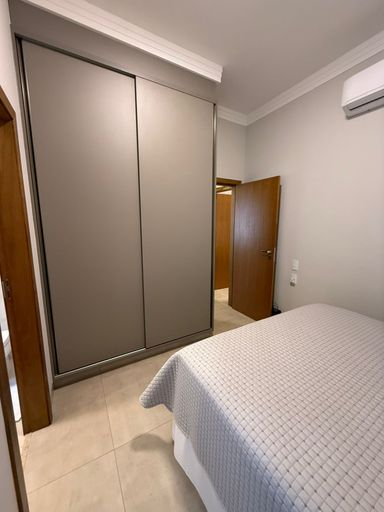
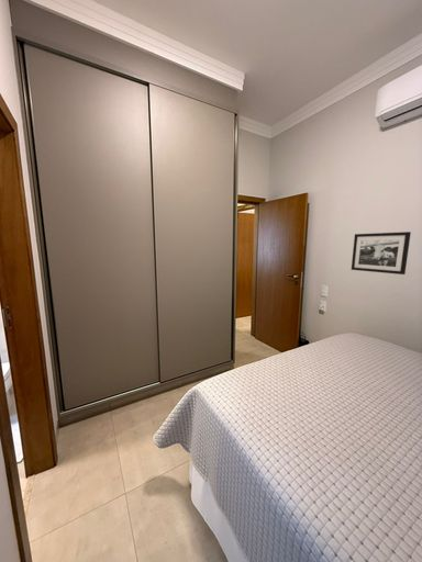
+ picture frame [351,231,412,276]
